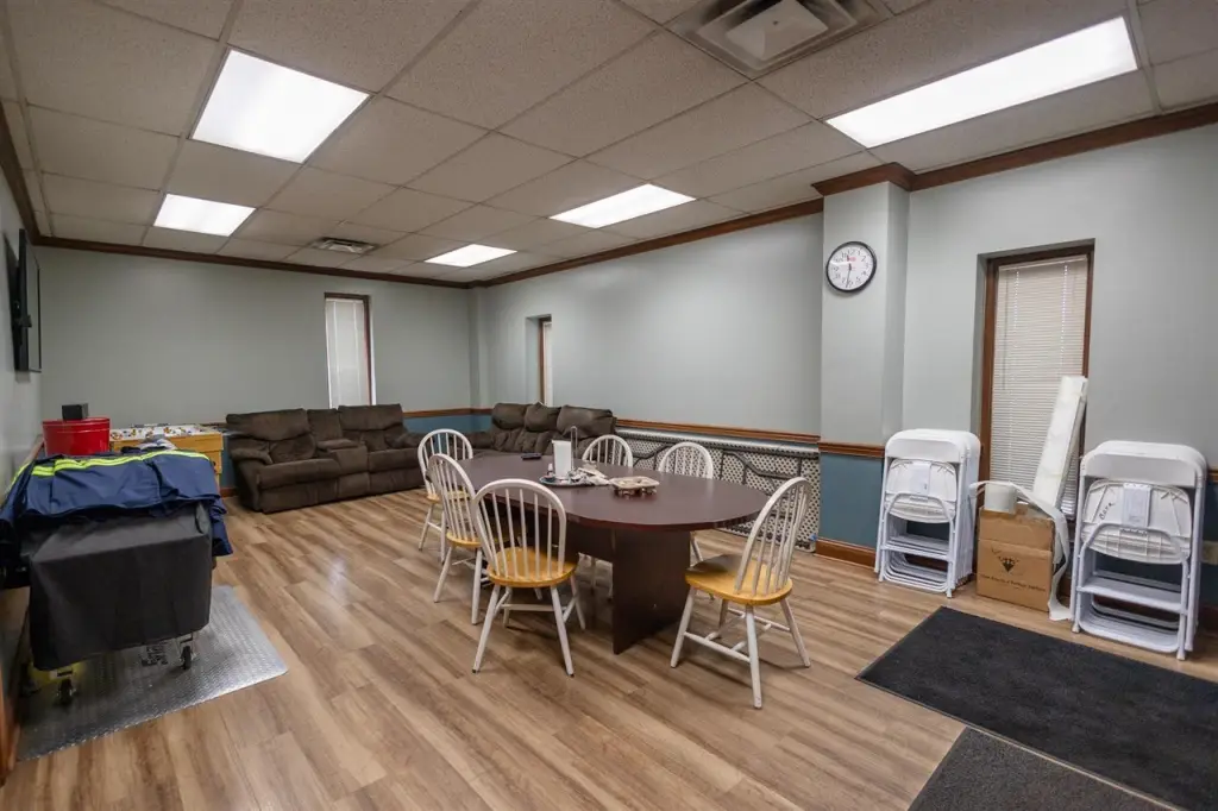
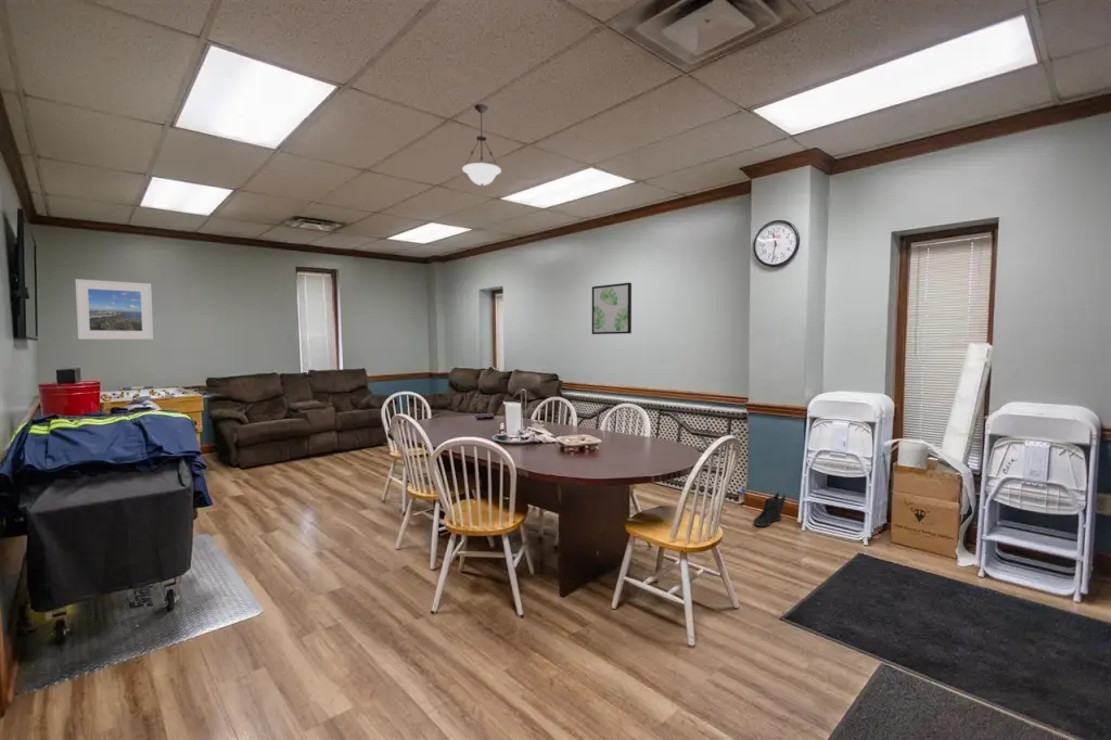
+ wall art [591,282,633,335]
+ pendant light [461,103,502,187]
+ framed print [74,278,154,341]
+ sneaker [753,490,787,527]
